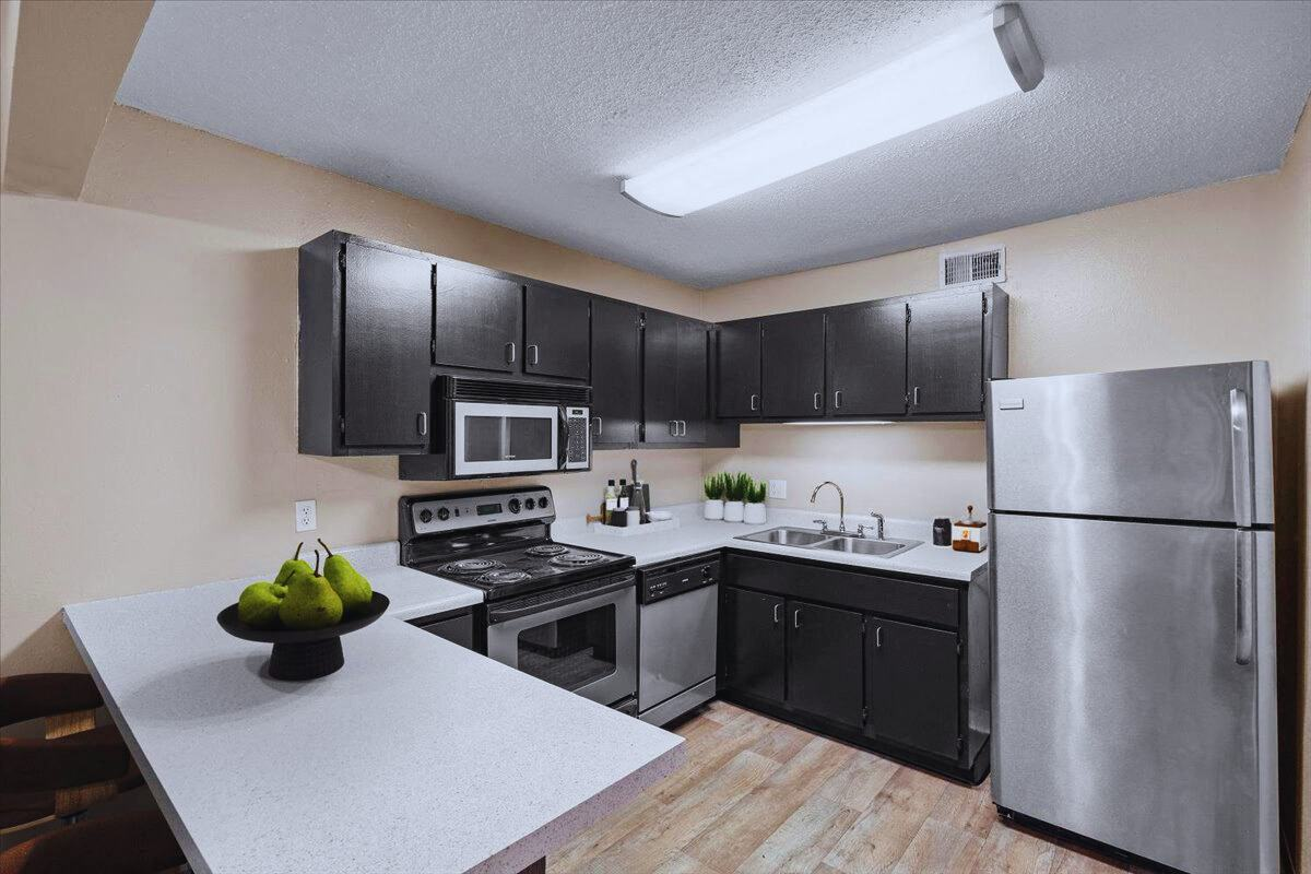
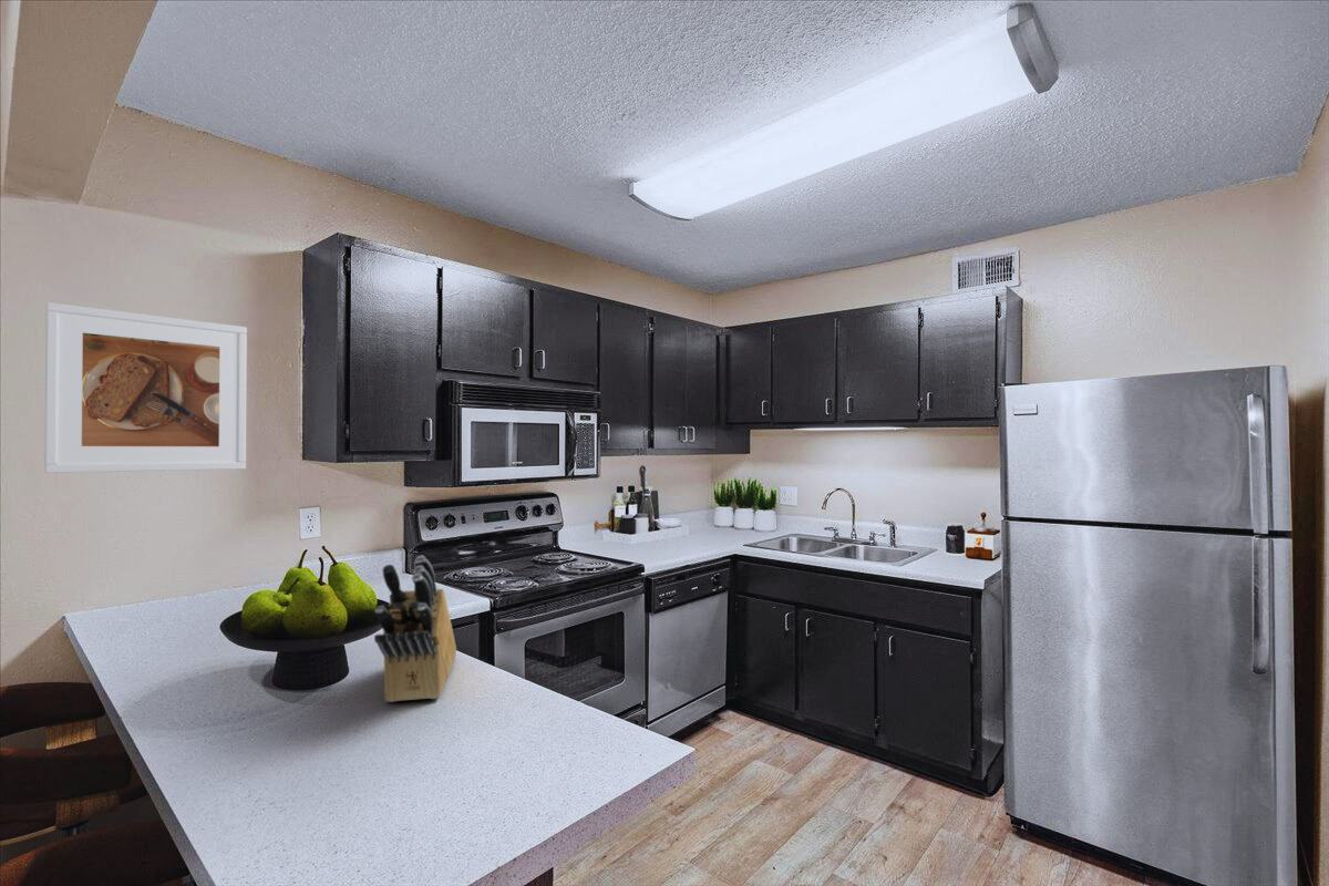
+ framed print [43,301,248,474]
+ knife block [373,555,457,703]
